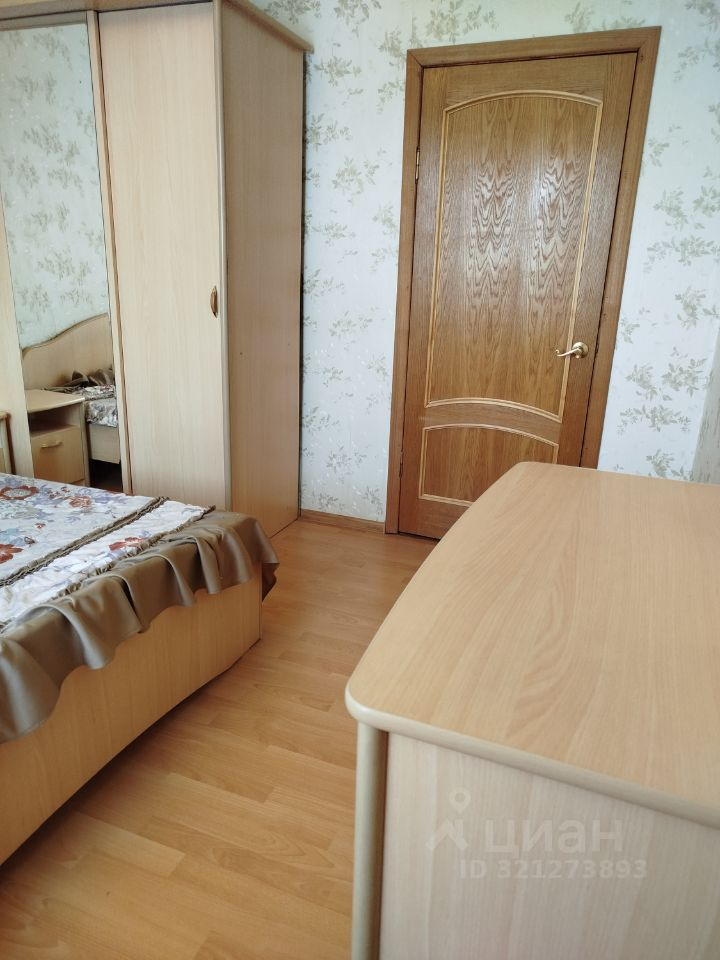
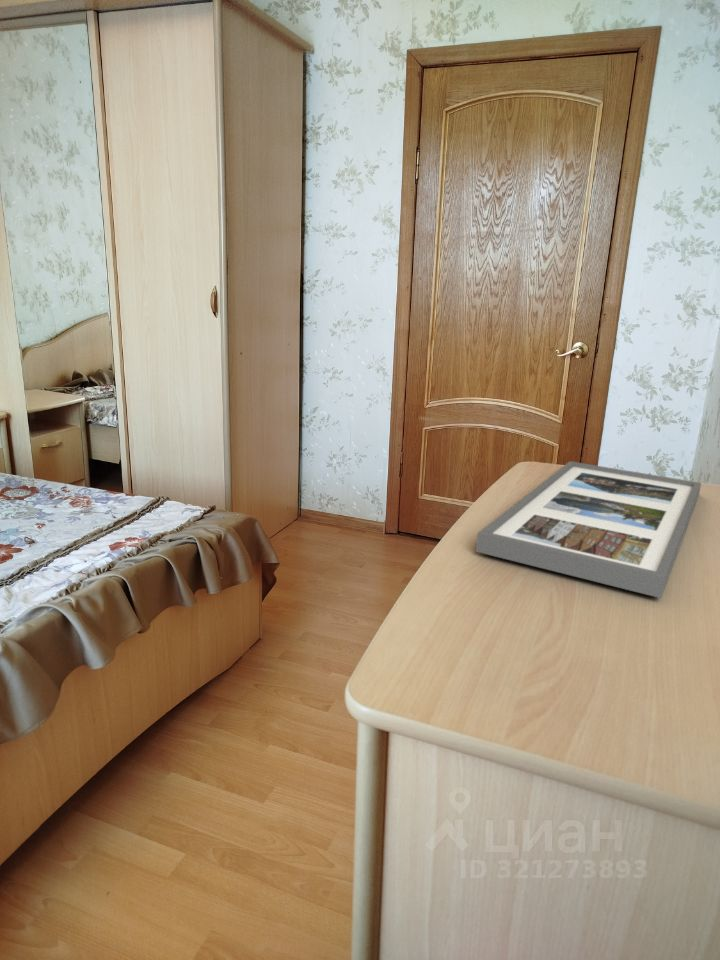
+ photo frame [475,460,702,599]
